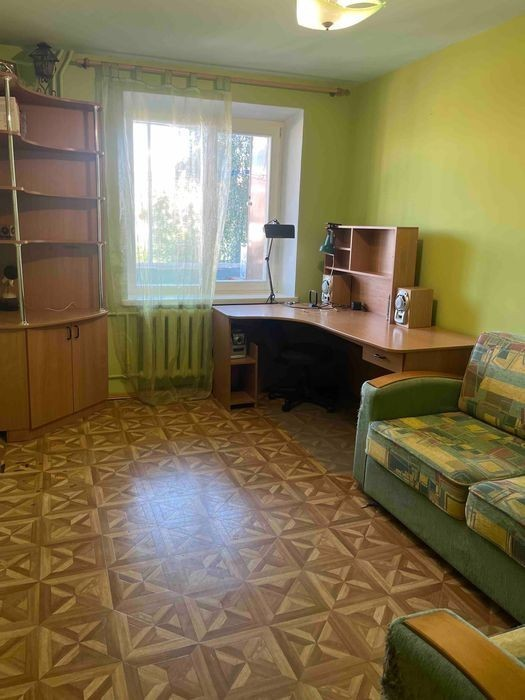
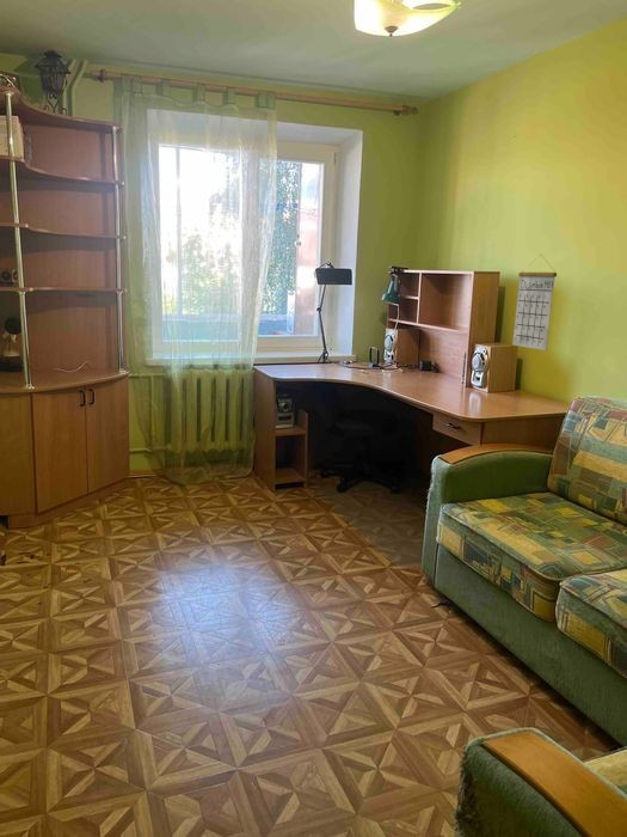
+ calendar [512,253,558,352]
